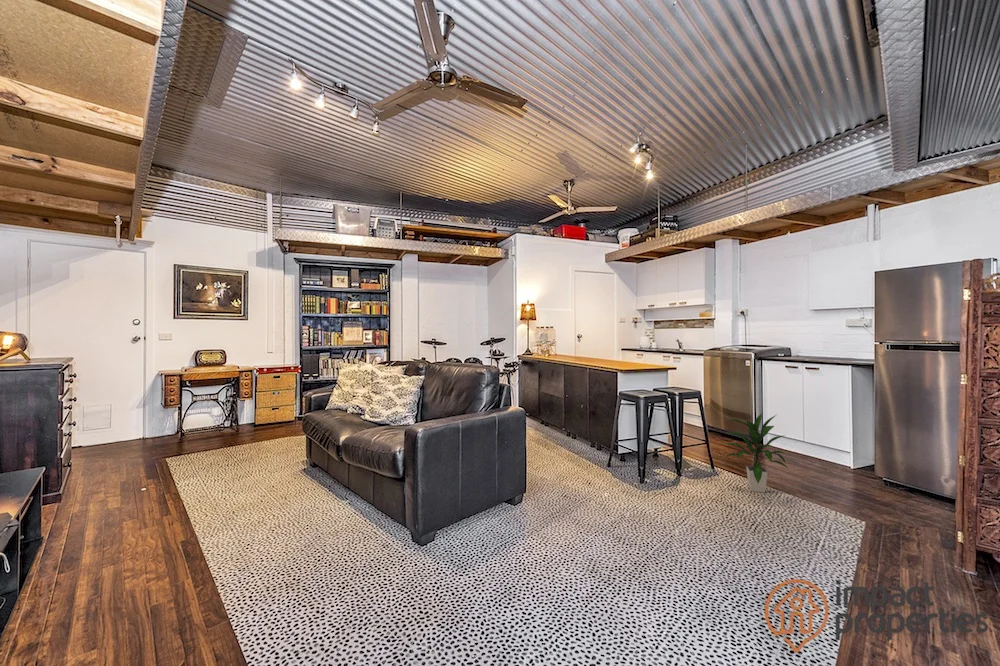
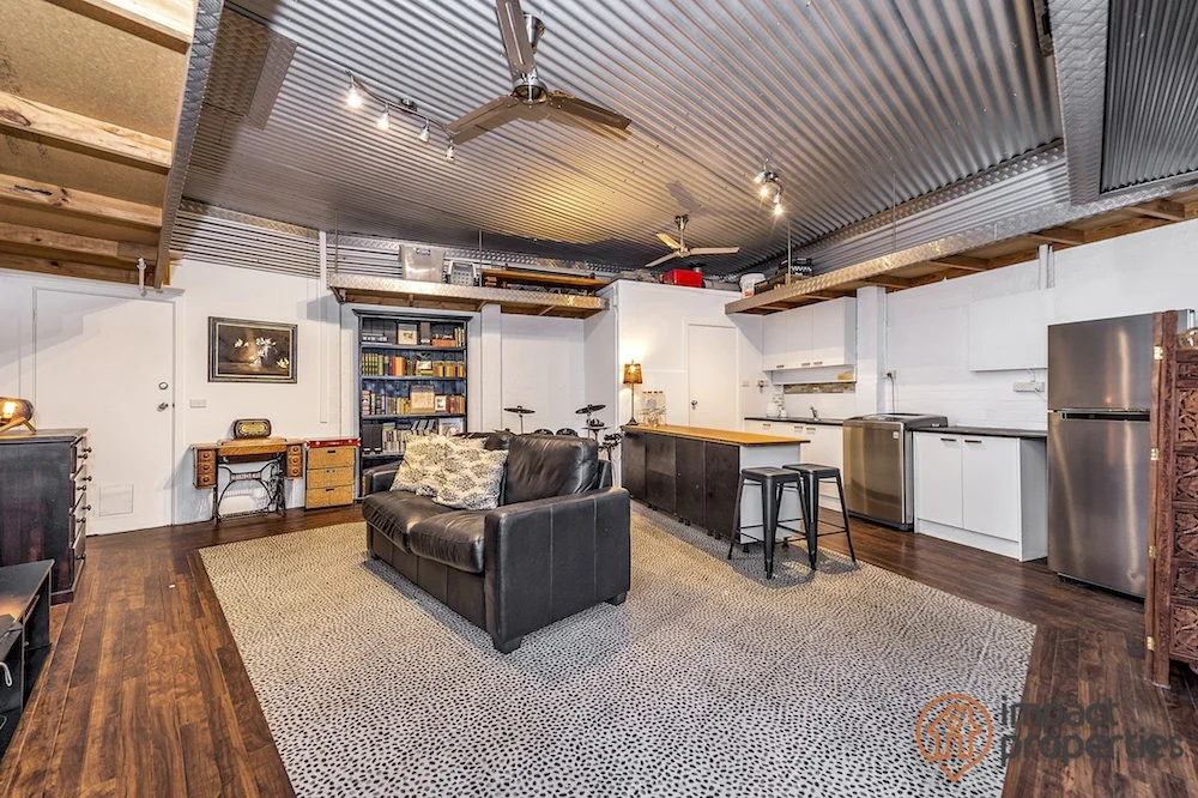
- indoor plant [721,412,789,493]
